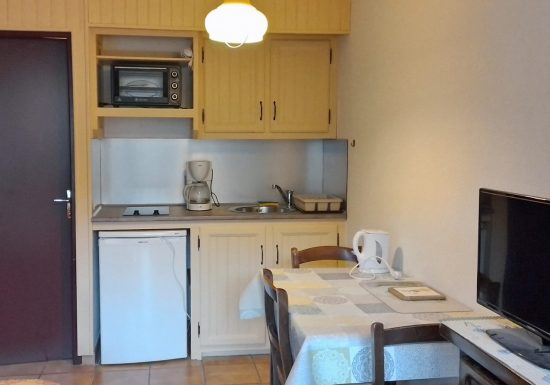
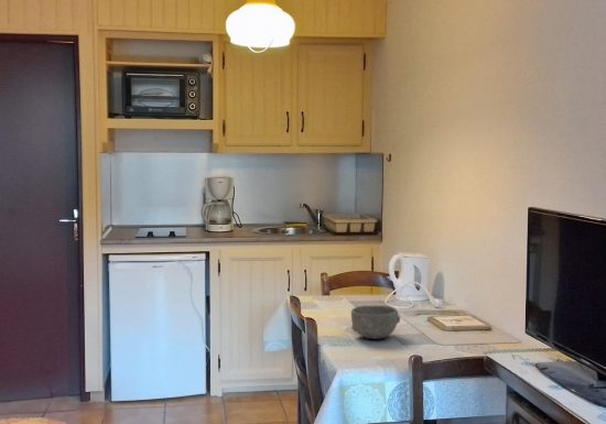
+ bowl [350,304,401,340]
